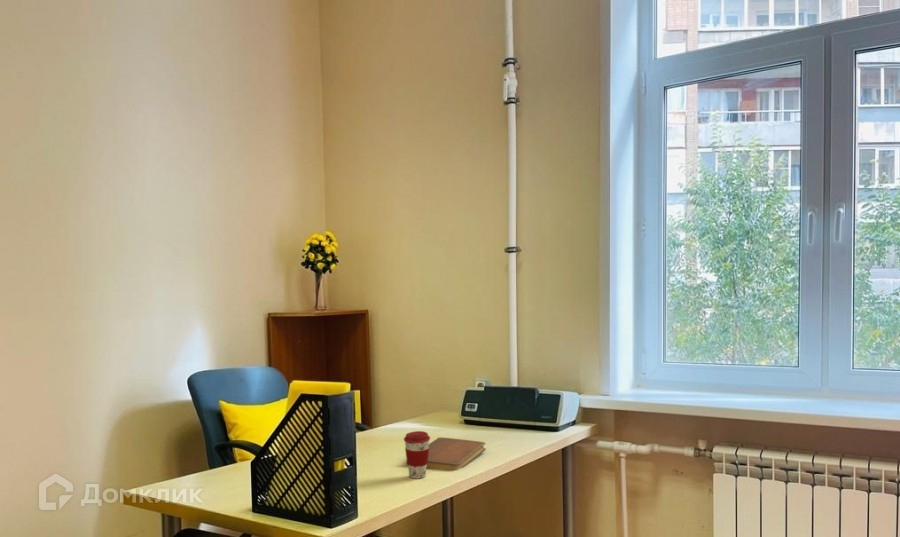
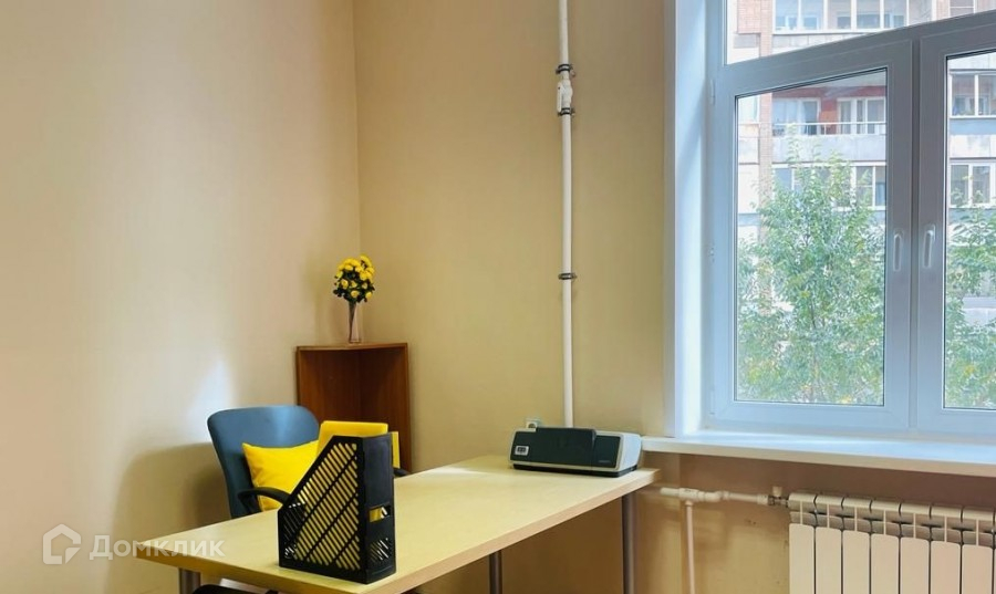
- coffee cup [403,430,431,479]
- notebook [405,436,487,471]
